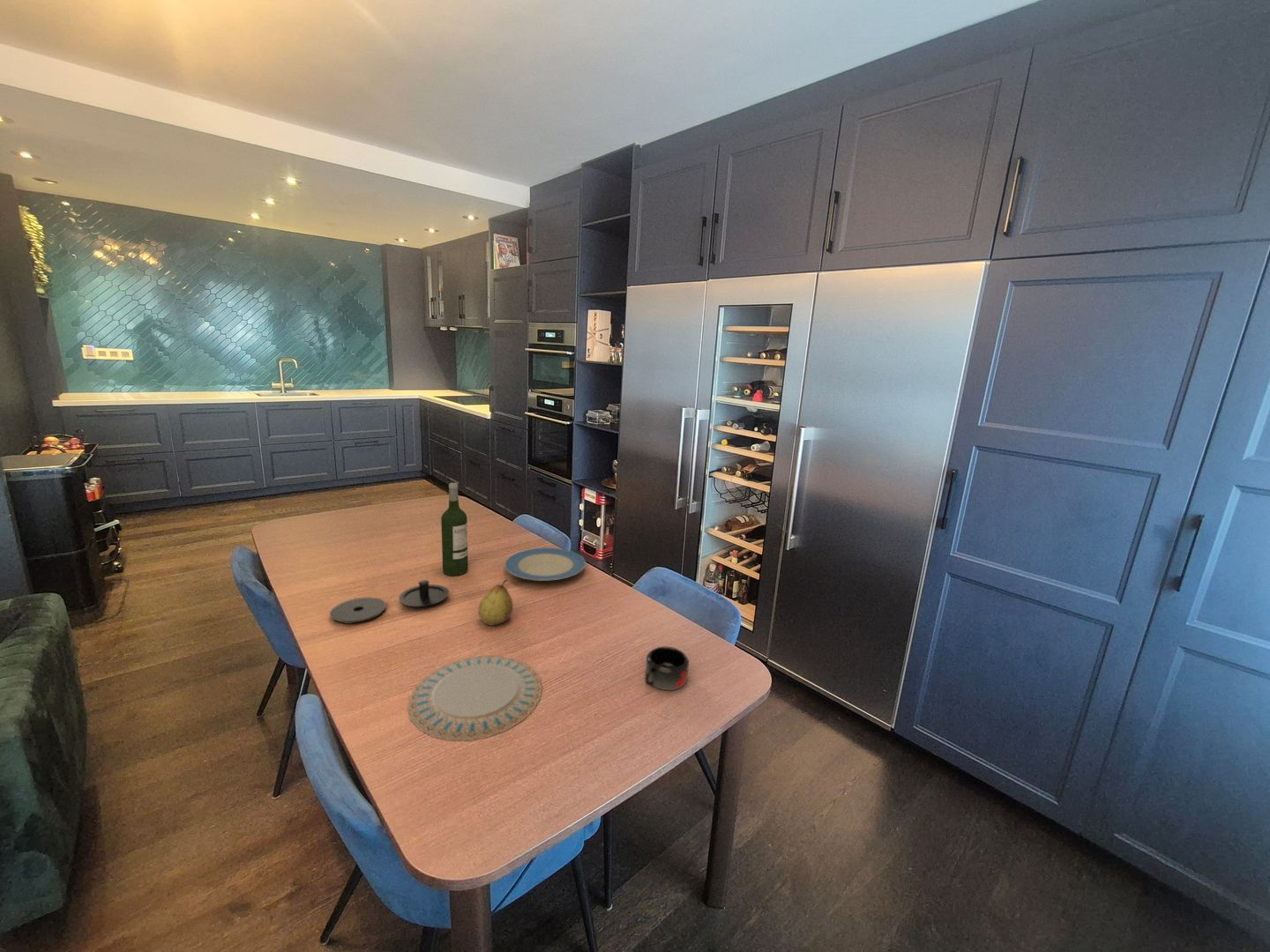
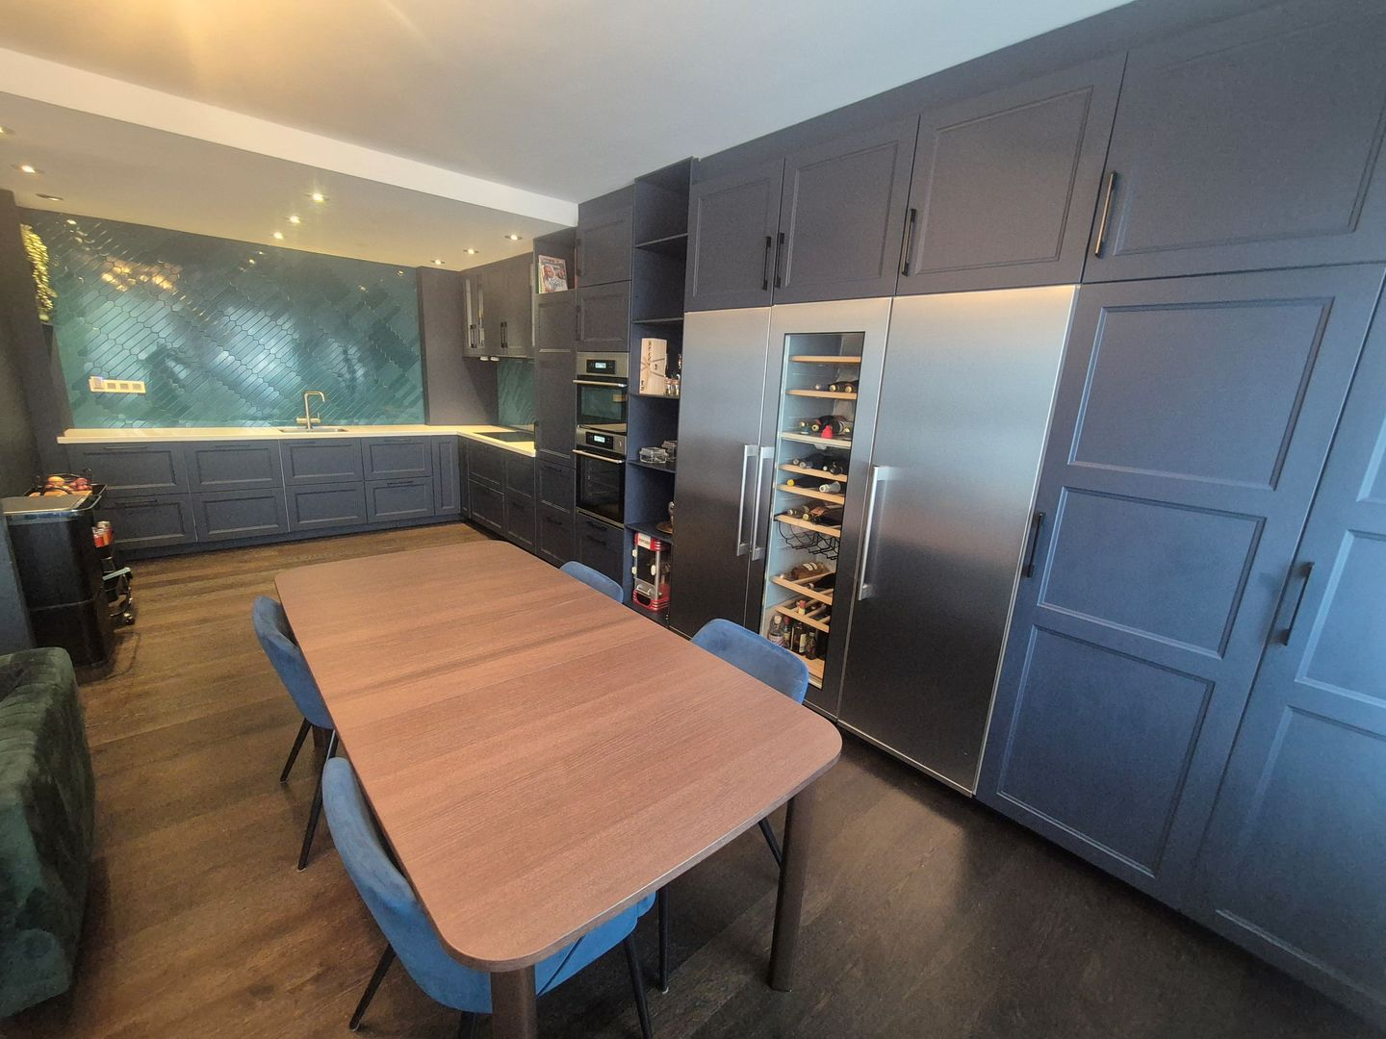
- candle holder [329,579,450,624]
- wine bottle [440,482,469,576]
- plate [504,547,586,582]
- fruit [478,578,514,627]
- chinaware [407,655,543,741]
- mug [644,646,690,691]
